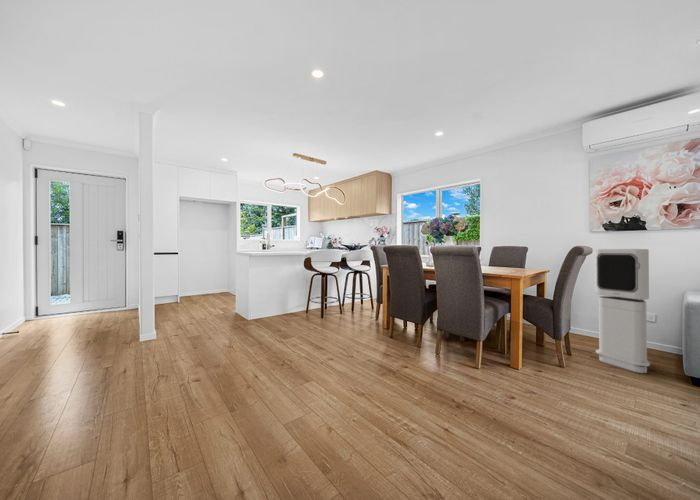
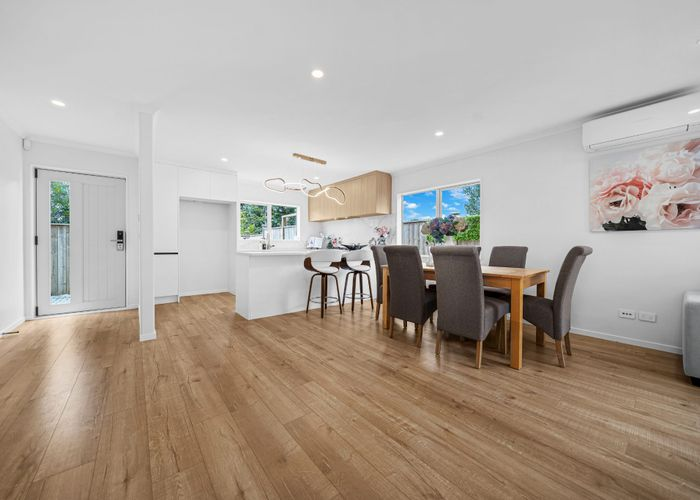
- air purifier [594,248,651,374]
